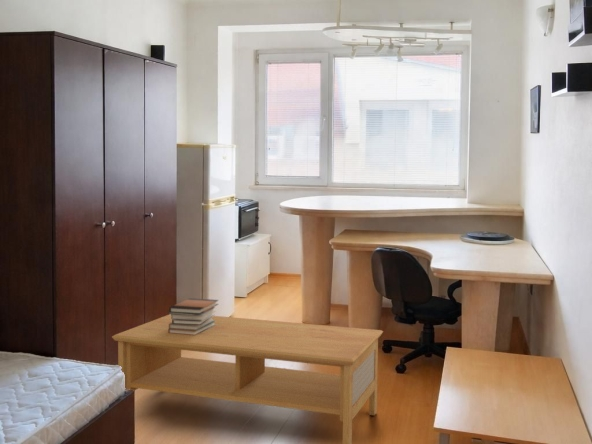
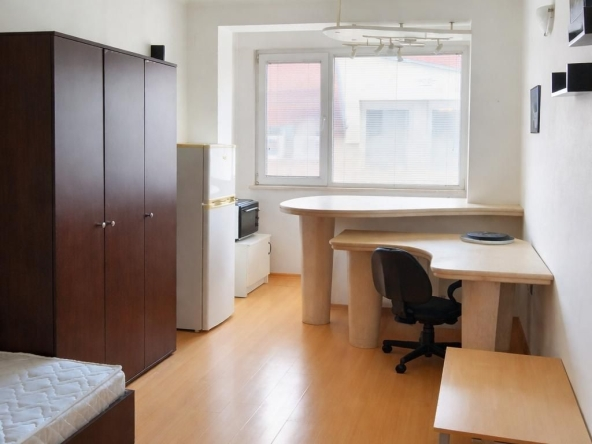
- book stack [167,297,219,335]
- coffee table [111,314,384,444]
